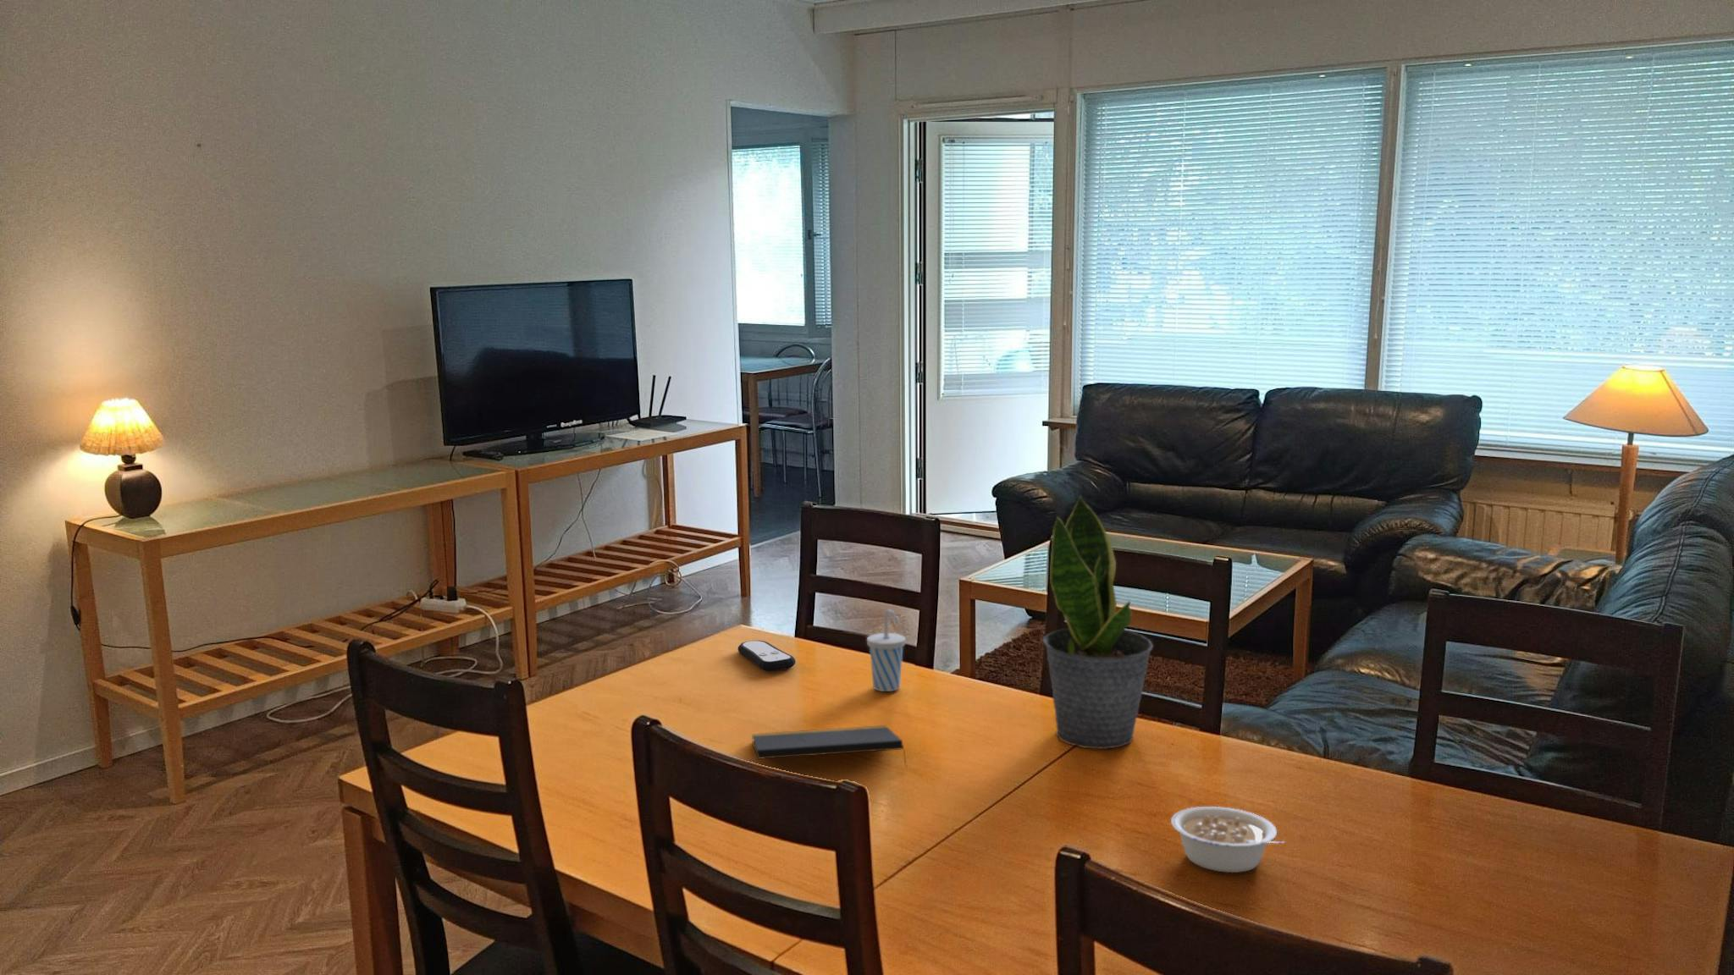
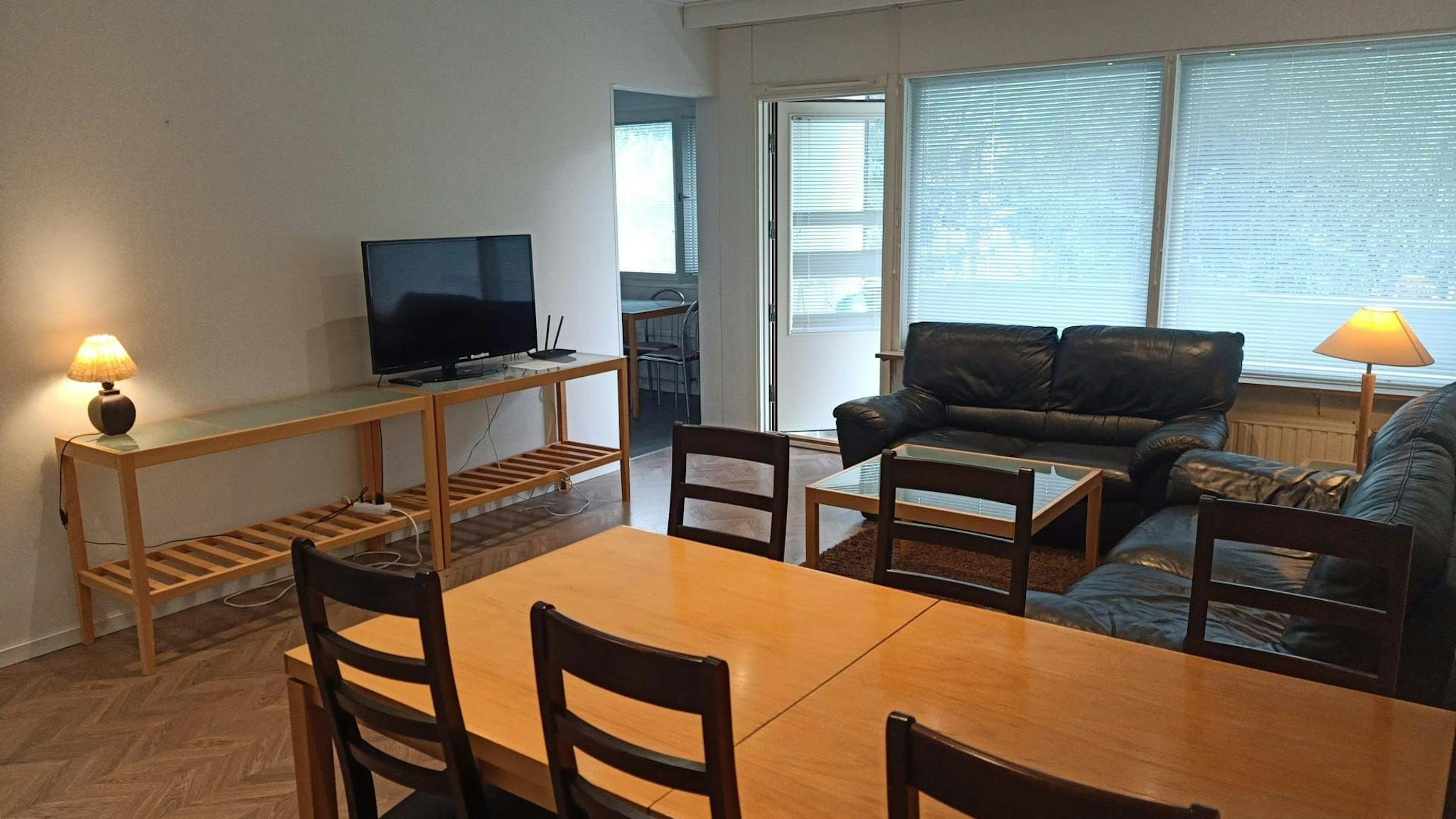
- cup [866,608,906,693]
- legume [1171,806,1286,874]
- notepad [751,725,907,769]
- potted plant [1042,494,1154,750]
- remote control [737,639,797,671]
